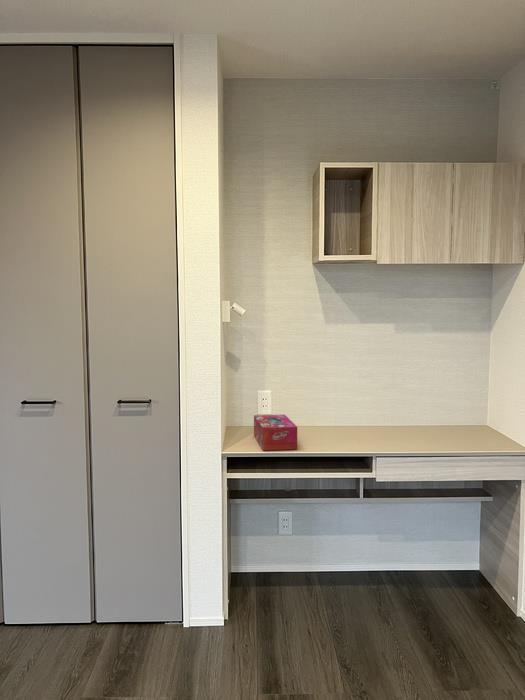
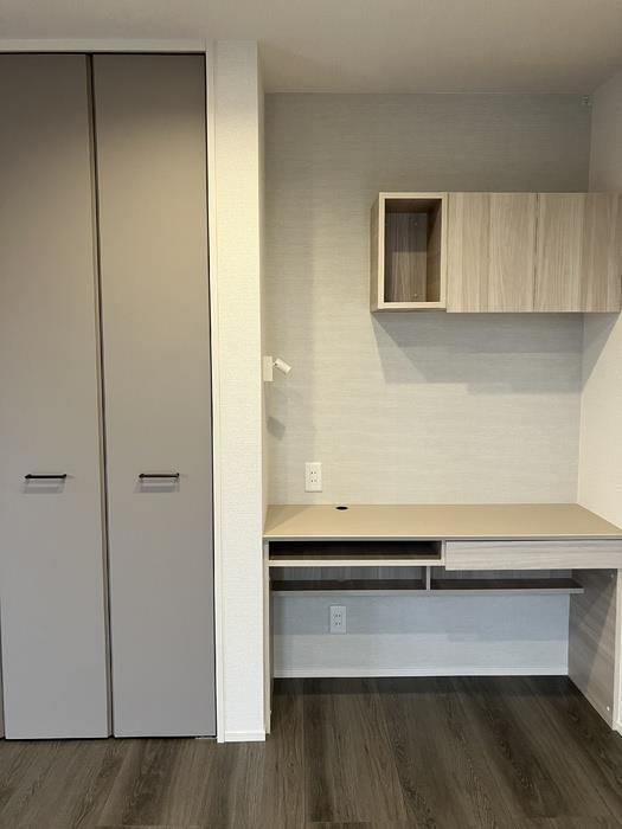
- tissue box [253,414,298,451]
